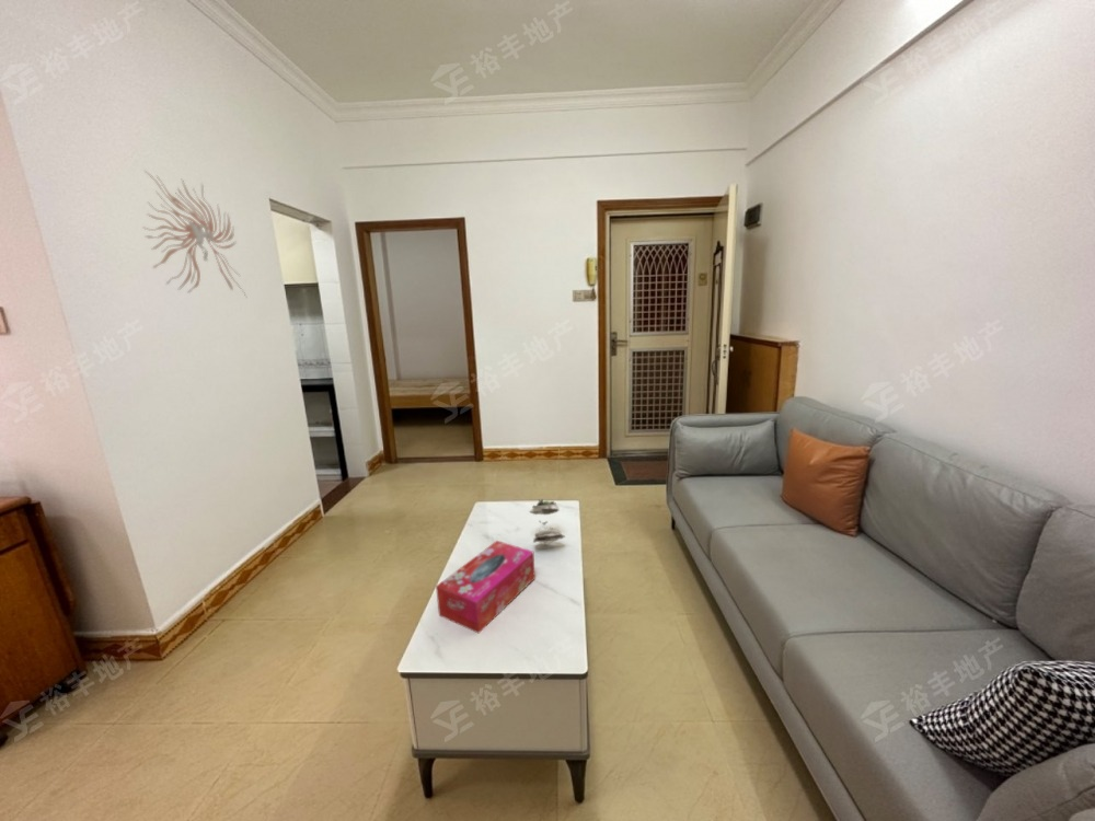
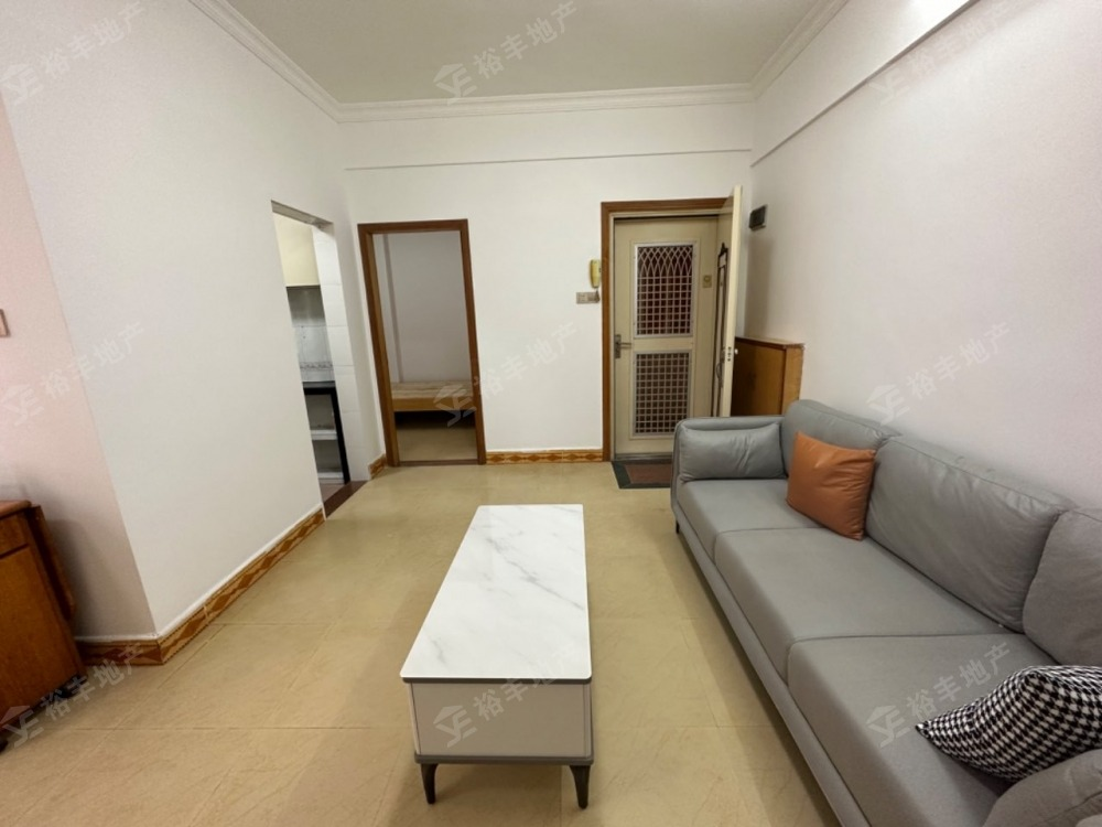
- succulent plant [528,498,566,544]
- tissue box [435,540,537,634]
- wall sculpture [141,169,247,299]
